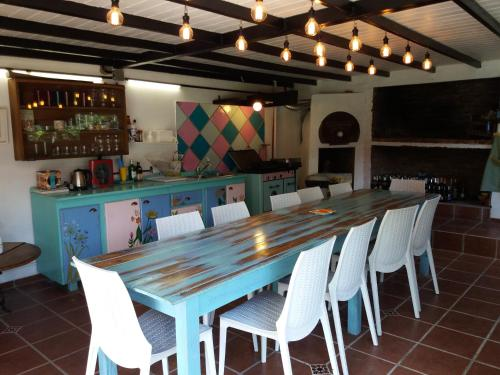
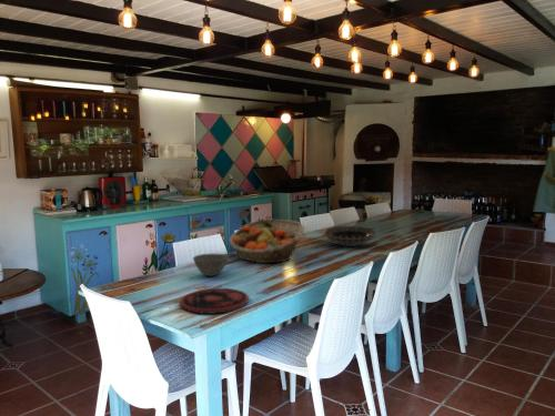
+ bowl [192,253,230,277]
+ plate [179,287,250,315]
+ decorative bowl [324,225,376,247]
+ fruit basket [228,219,305,264]
